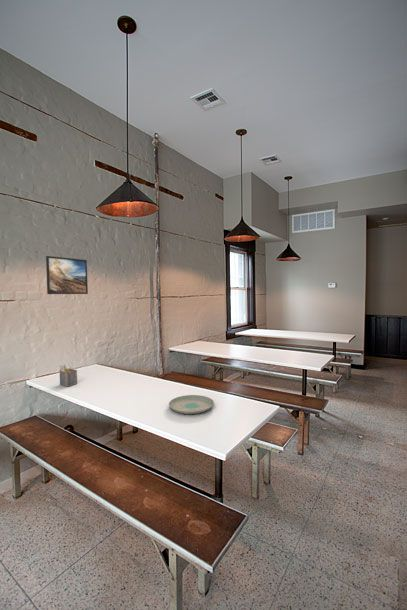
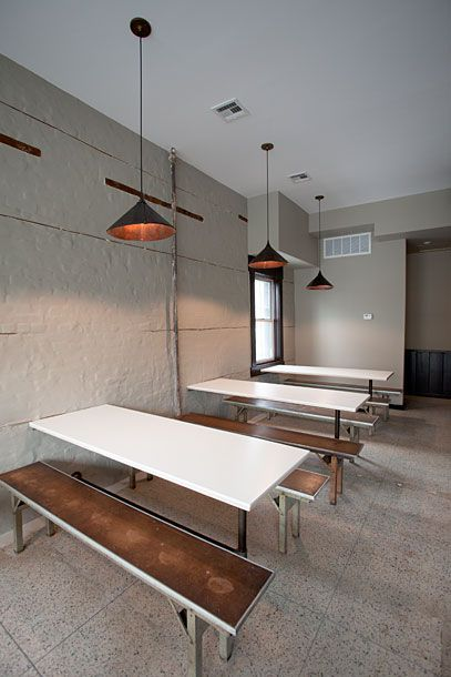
- napkin holder [59,364,78,388]
- plate [168,394,215,415]
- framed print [45,255,89,295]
